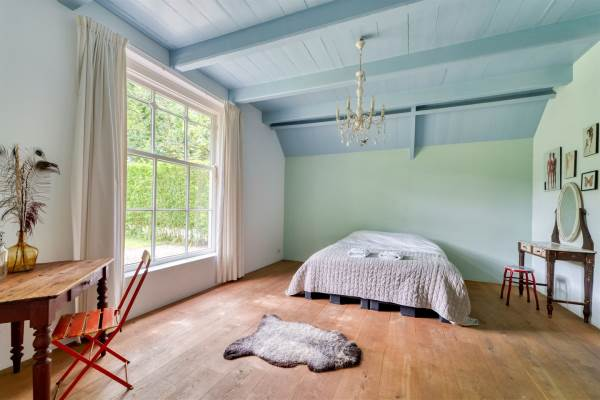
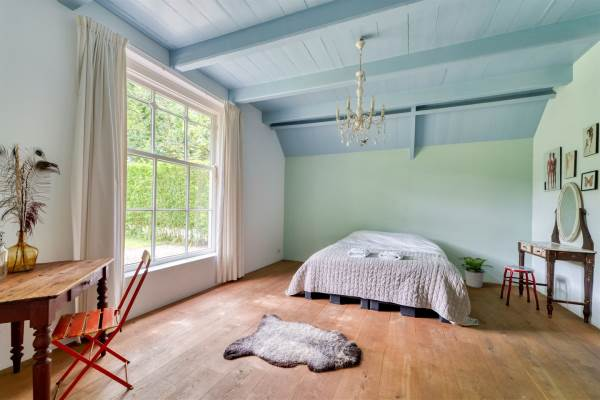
+ potted plant [458,256,494,289]
